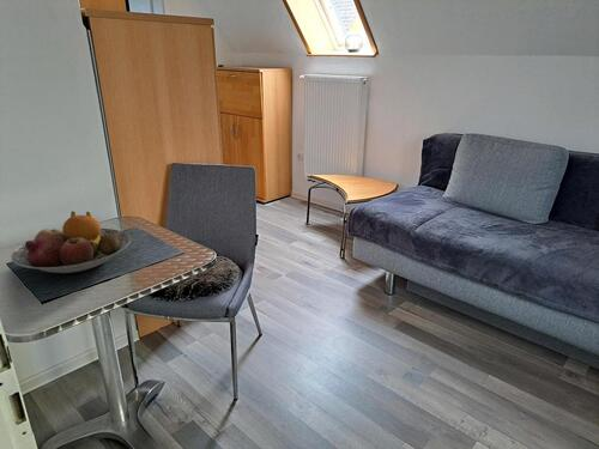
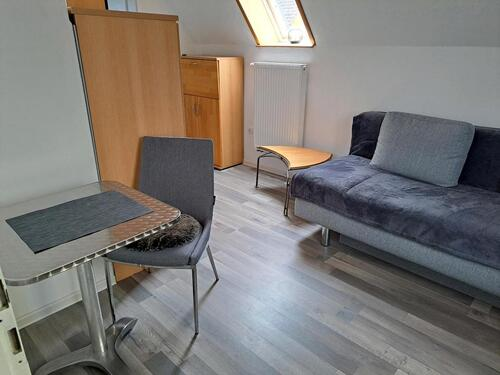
- fruit bowl [10,211,132,274]
